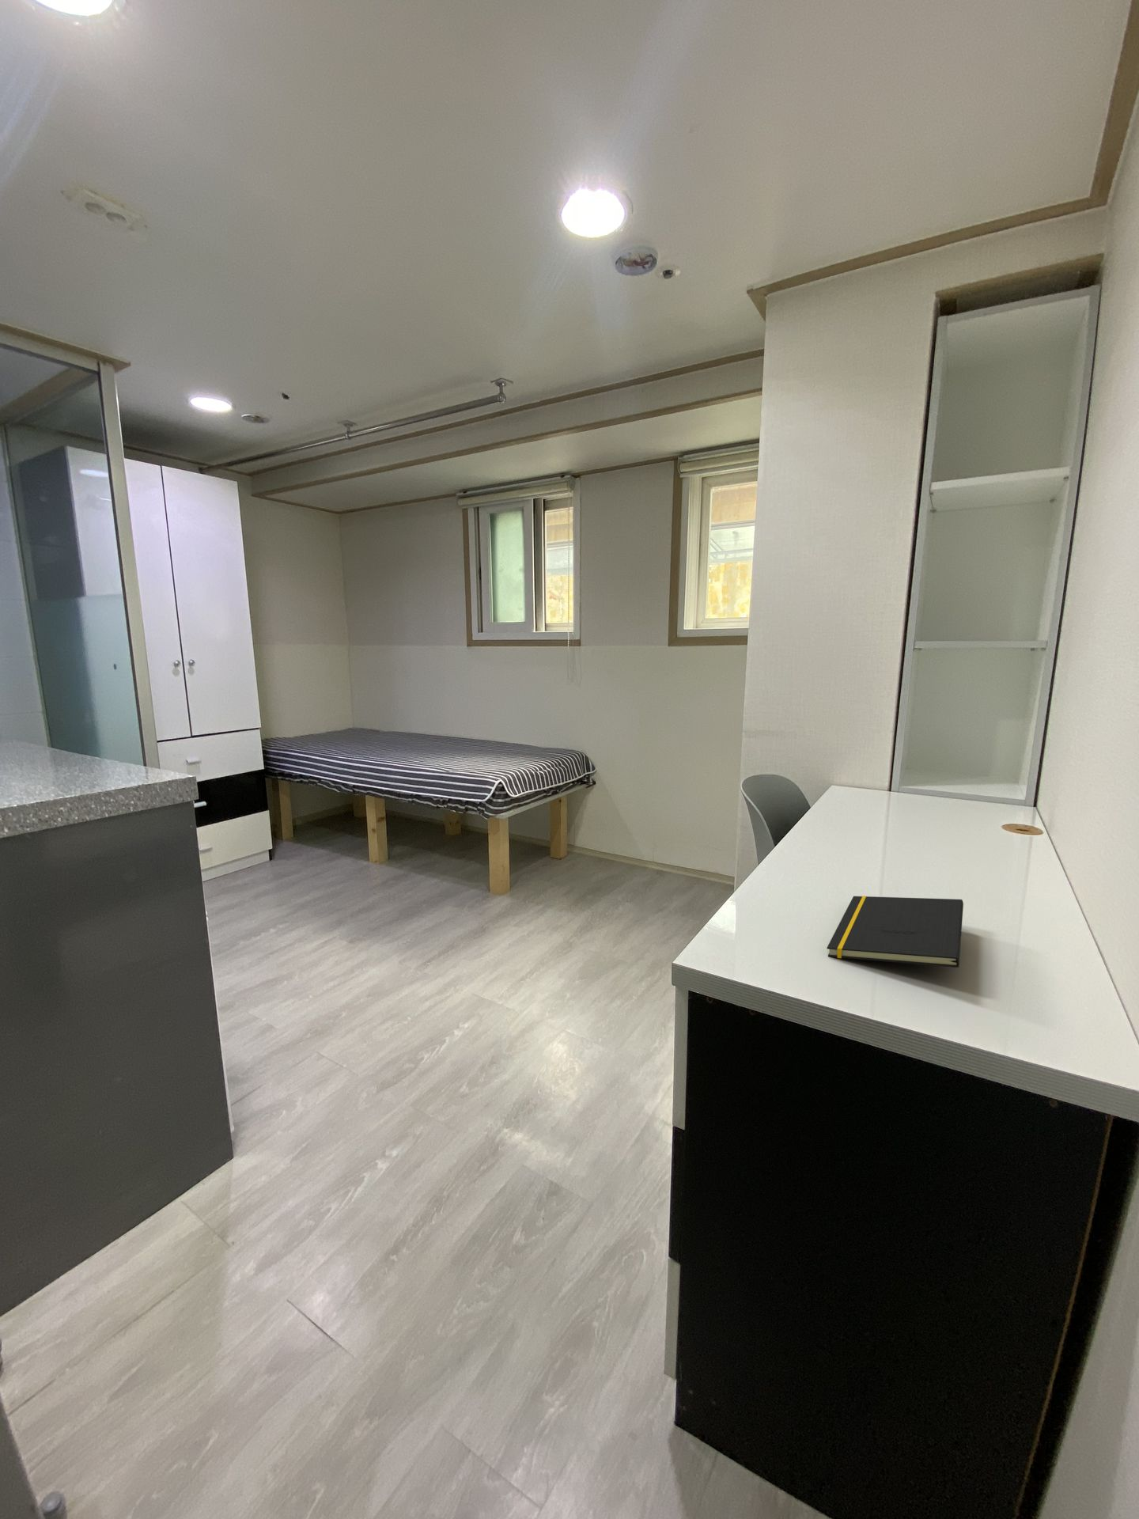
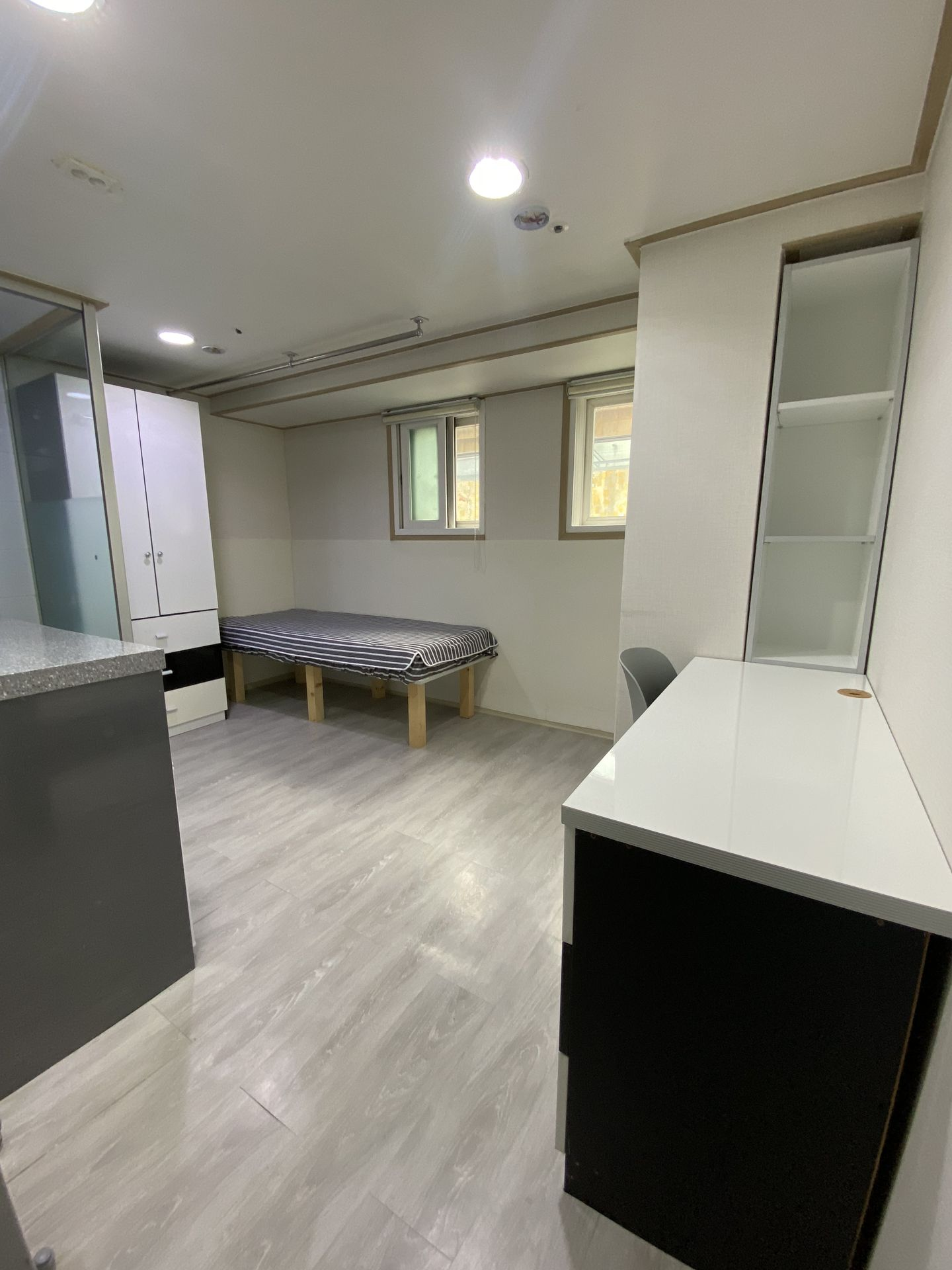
- notepad [826,895,964,969]
